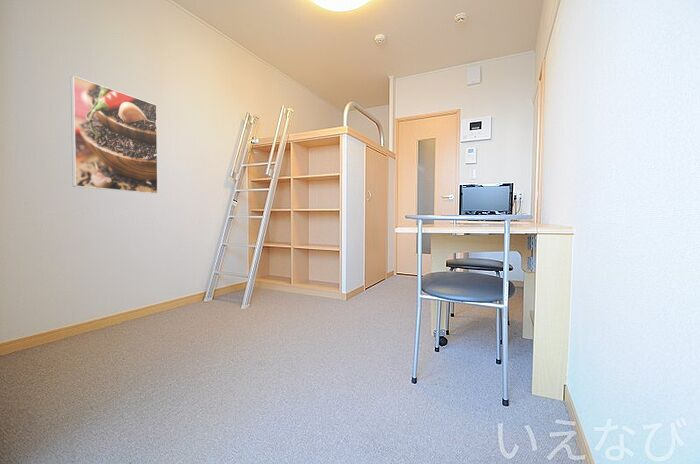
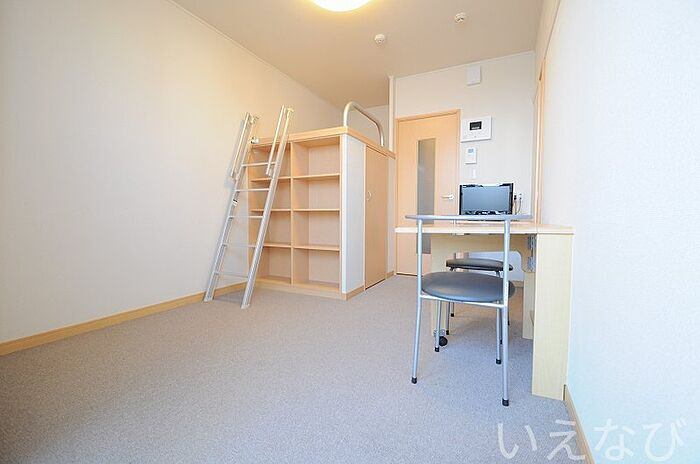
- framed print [70,75,159,195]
